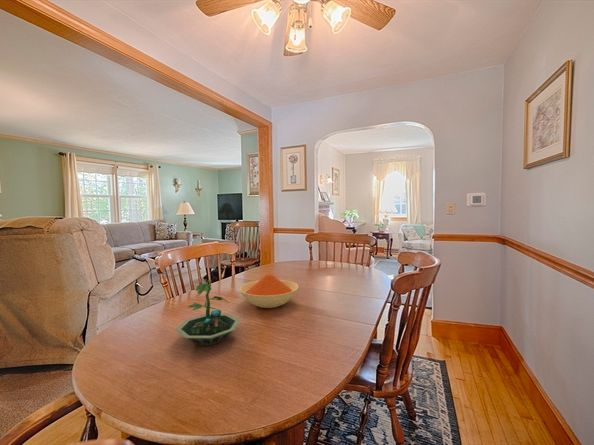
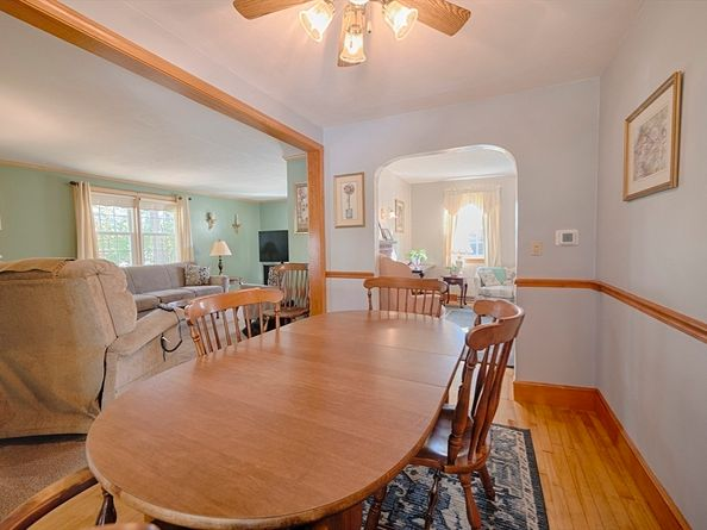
- bowl [239,273,299,309]
- terrarium [175,279,241,347]
